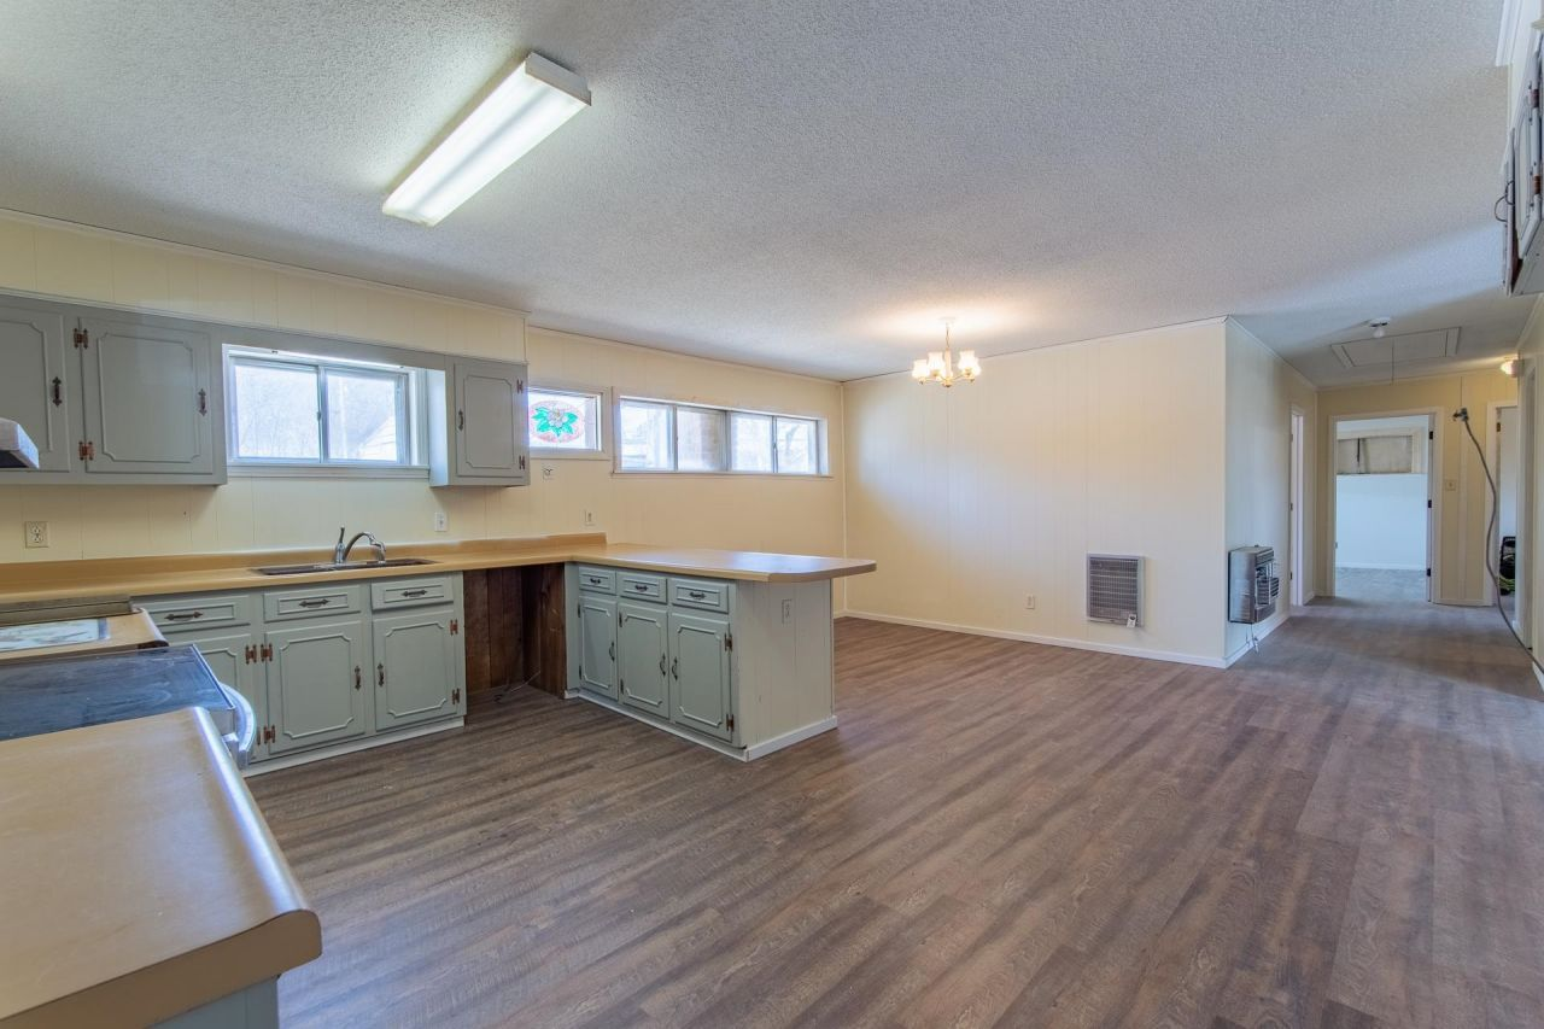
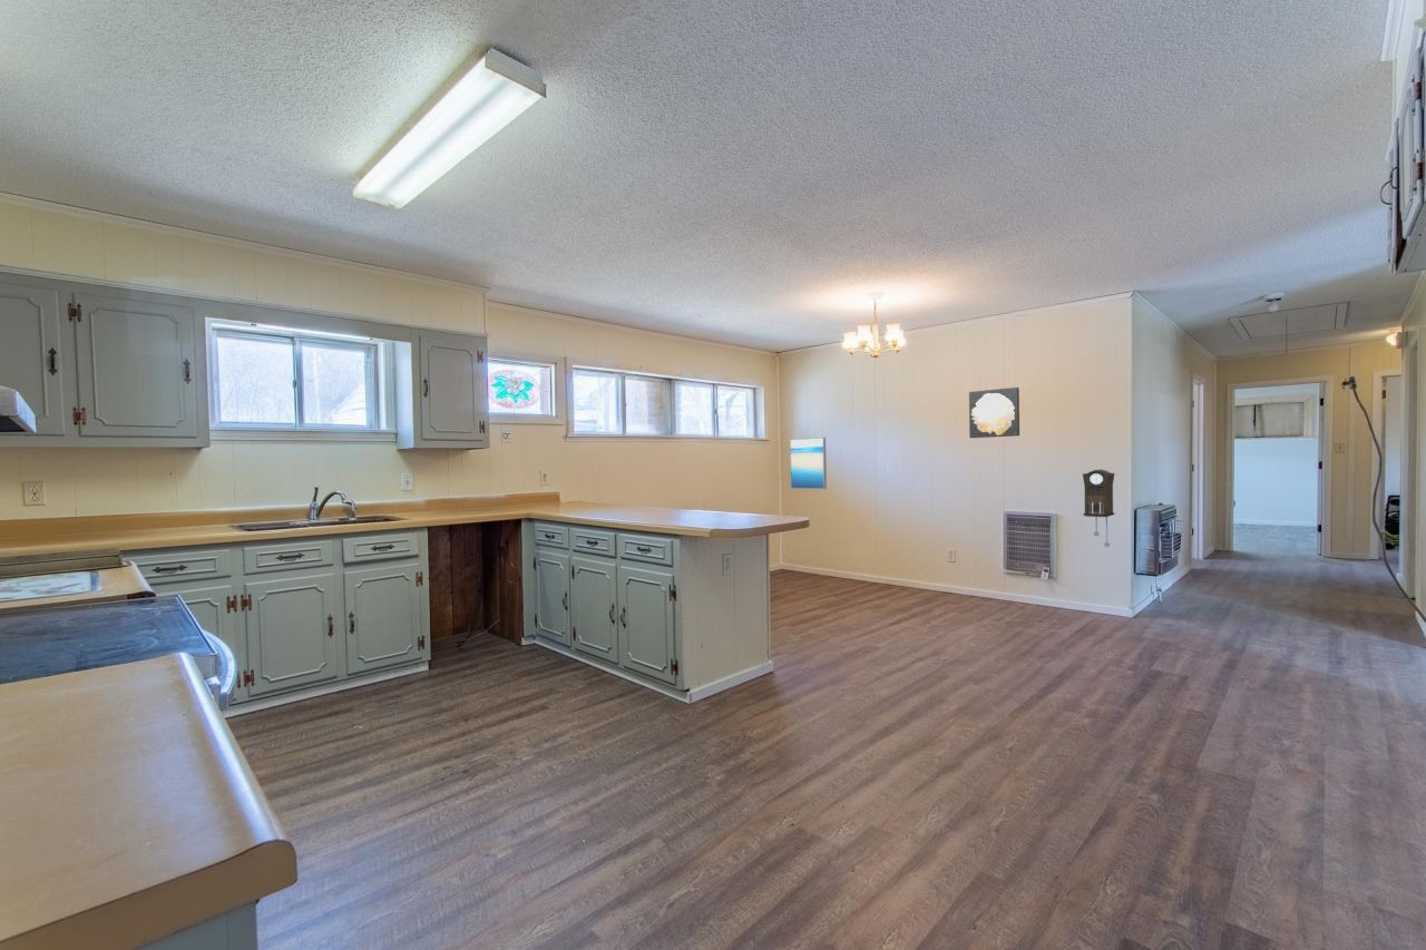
+ pendulum clock [1082,469,1115,548]
+ wall art [968,386,1020,439]
+ wall art [789,437,828,490]
